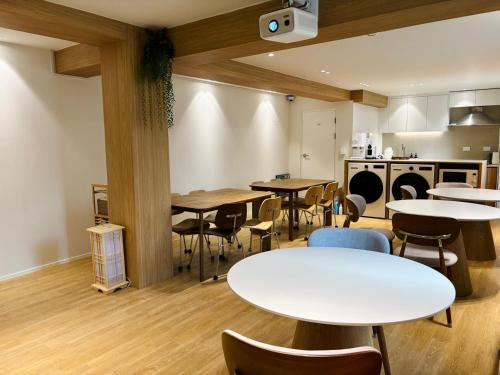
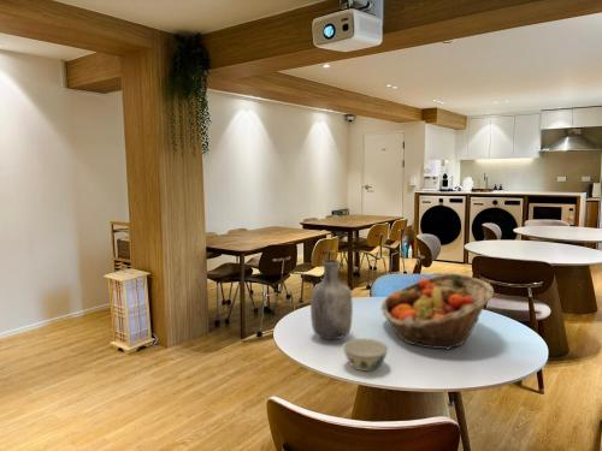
+ chinaware [341,338,390,372]
+ vase [309,259,354,340]
+ fruit basket [380,273,495,351]
